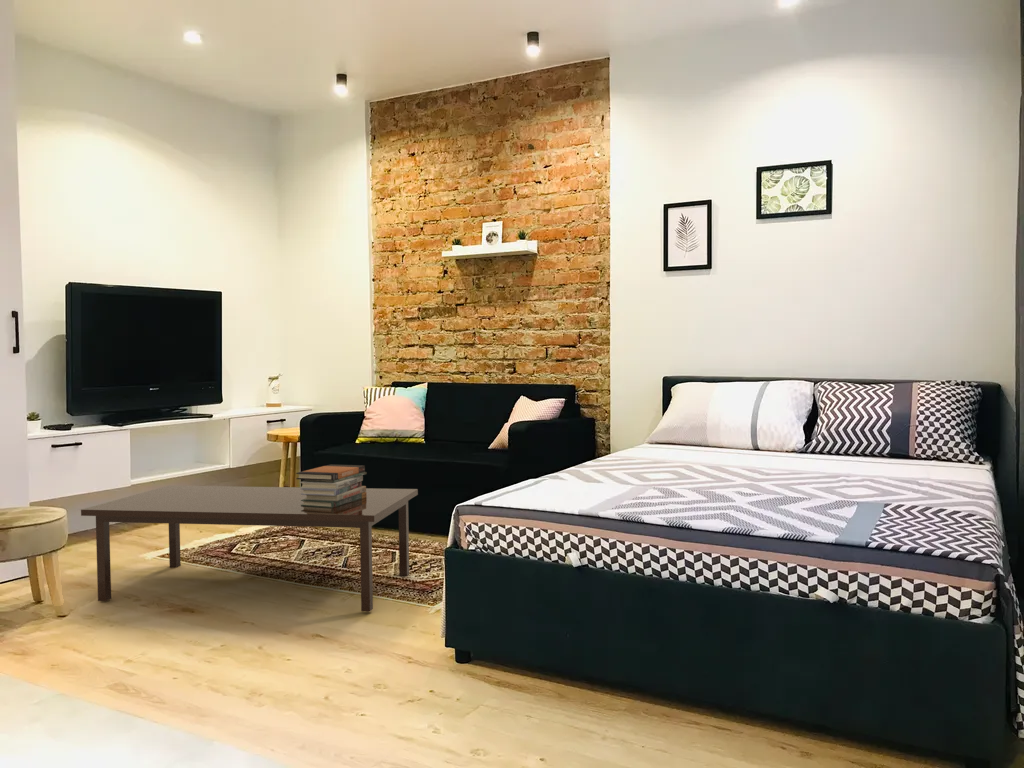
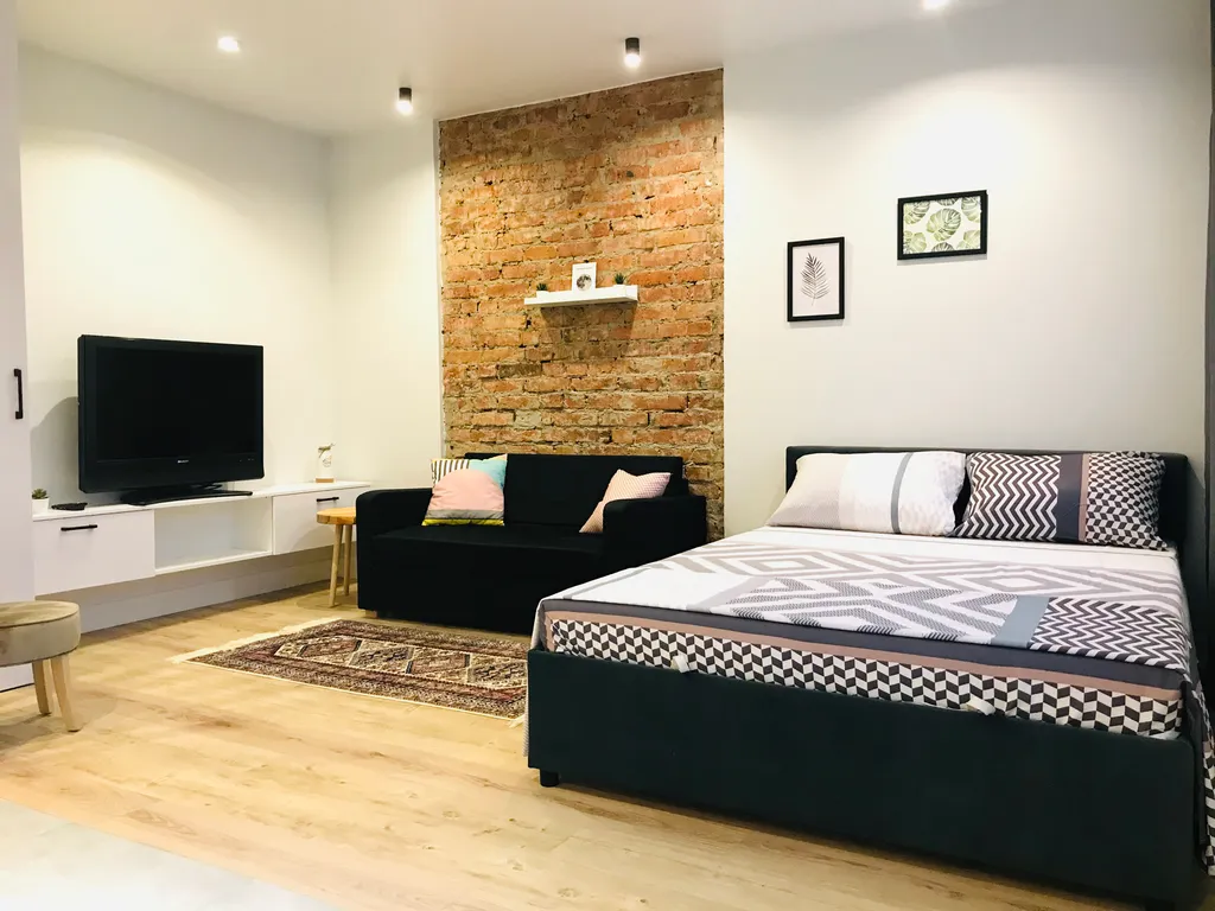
- coffee table [80,485,419,613]
- book stack [295,464,368,508]
